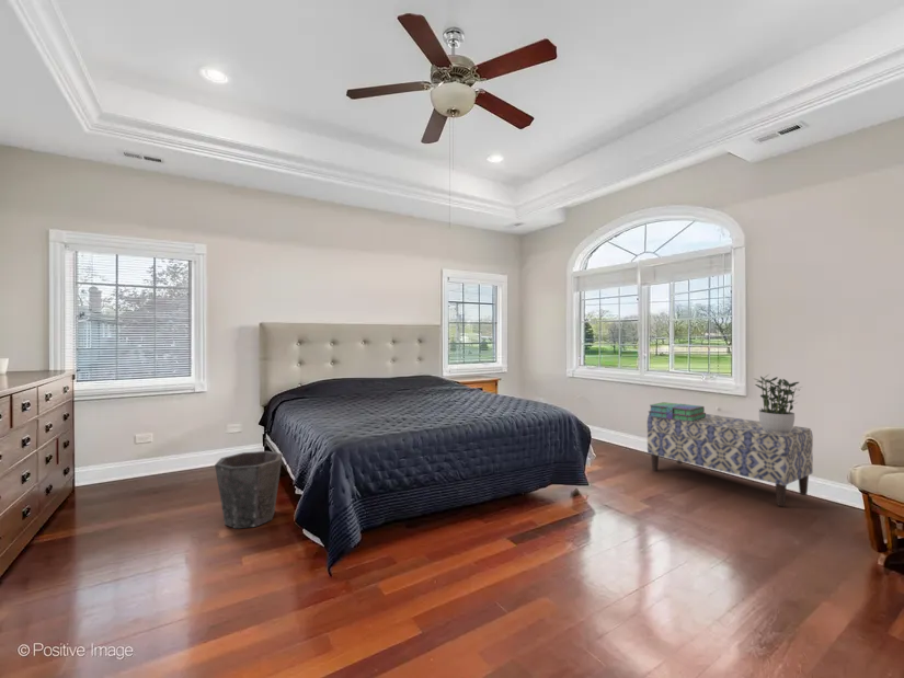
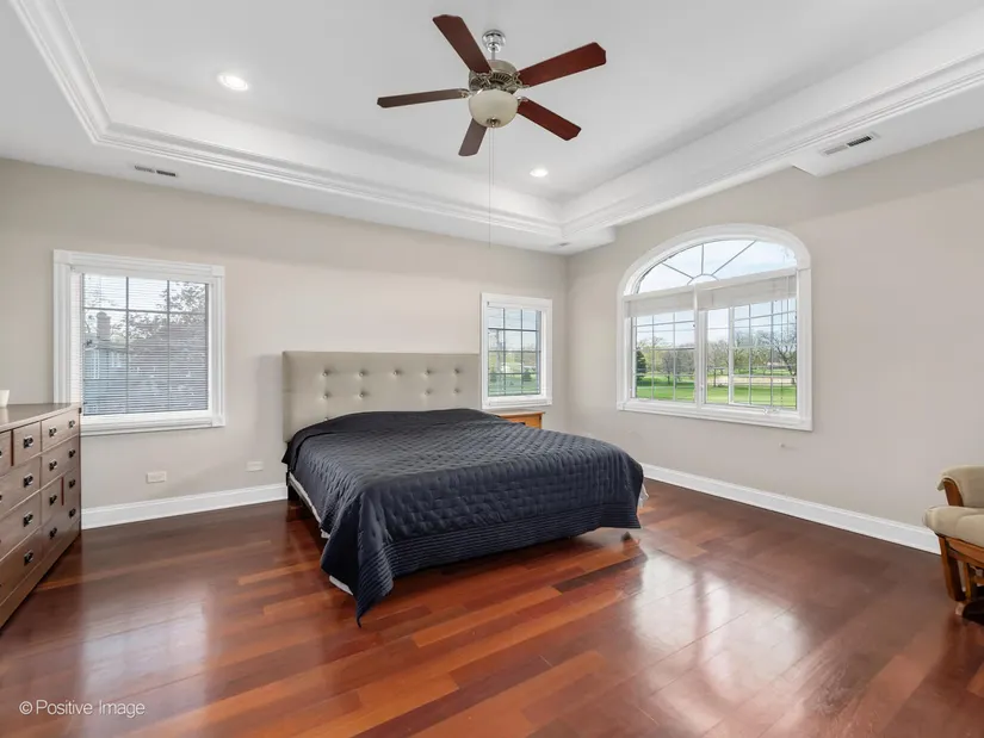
- bench [646,413,814,507]
- stack of books [646,401,707,422]
- potted plant [752,374,802,433]
- waste bin [214,450,284,530]
